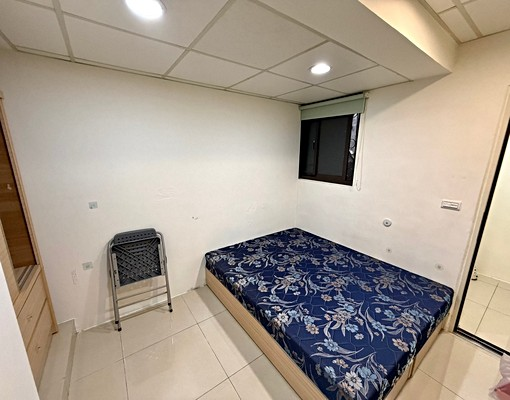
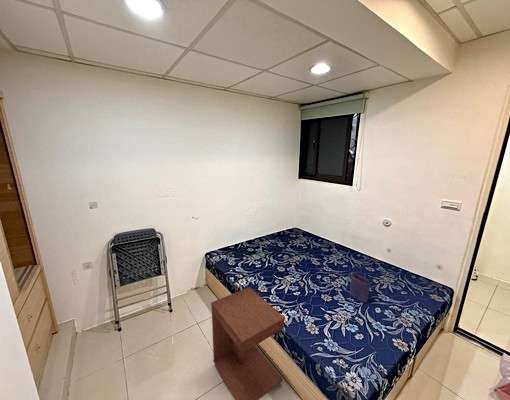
+ tote bag [348,259,371,303]
+ side table [210,286,286,400]
